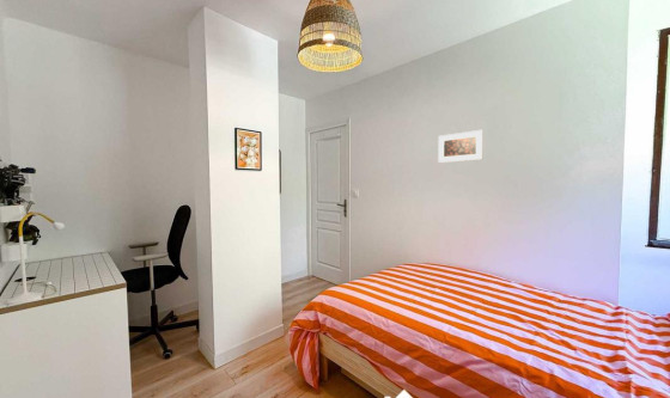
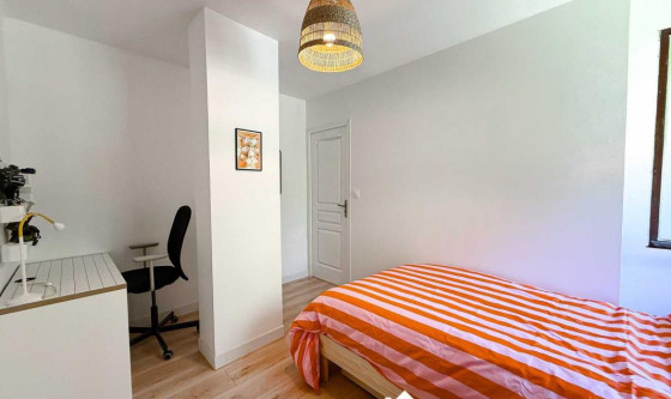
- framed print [437,129,485,164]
